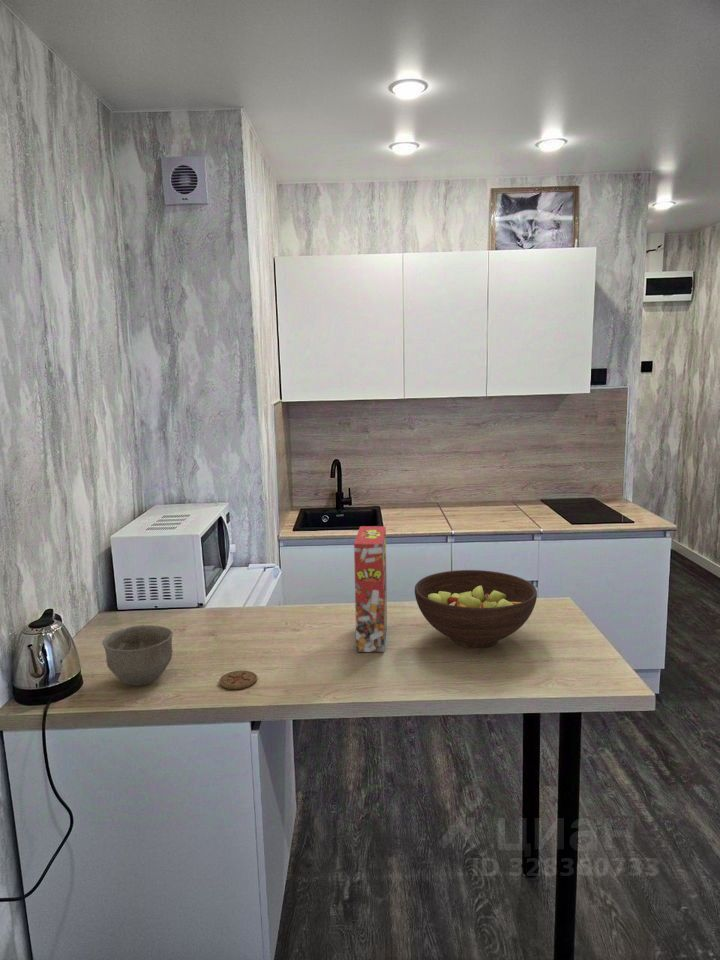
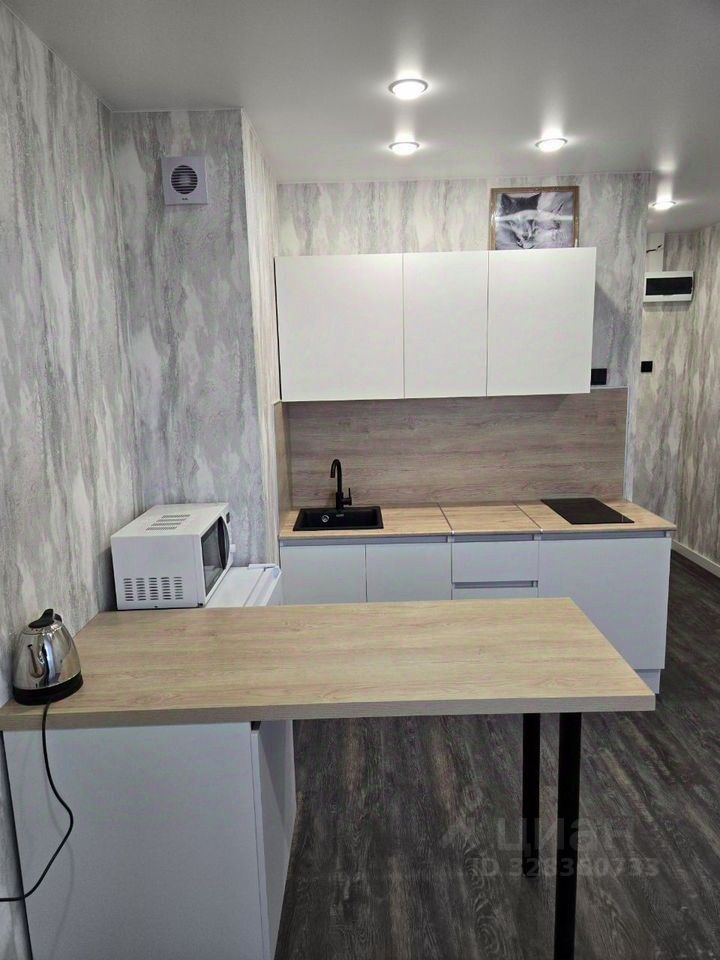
- cereal box [353,525,388,653]
- fruit bowl [414,569,538,649]
- bowl [101,624,174,686]
- coaster [218,670,258,690]
